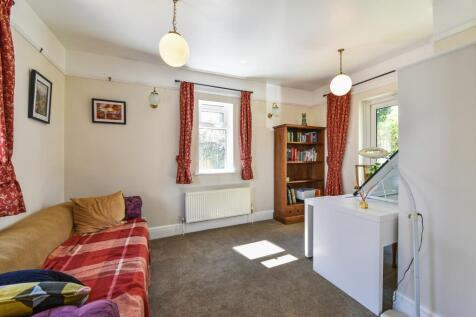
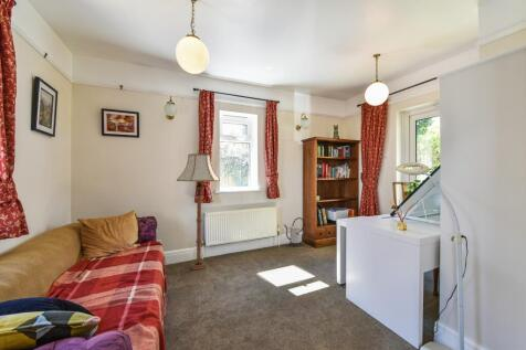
+ watering can [283,216,306,247]
+ floor lamp [176,150,221,271]
